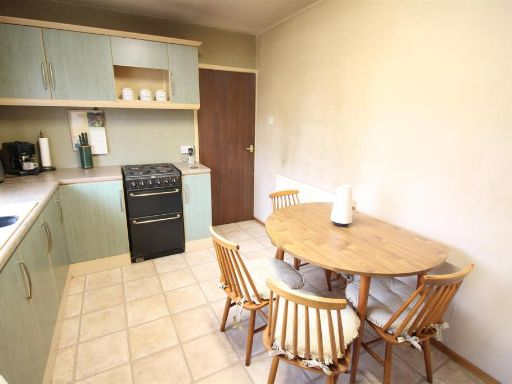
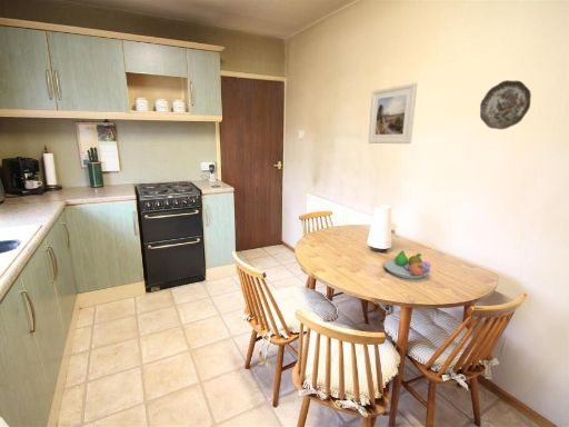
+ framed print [368,81,418,145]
+ decorative plate [479,79,532,130]
+ fruit bowl [383,250,431,280]
